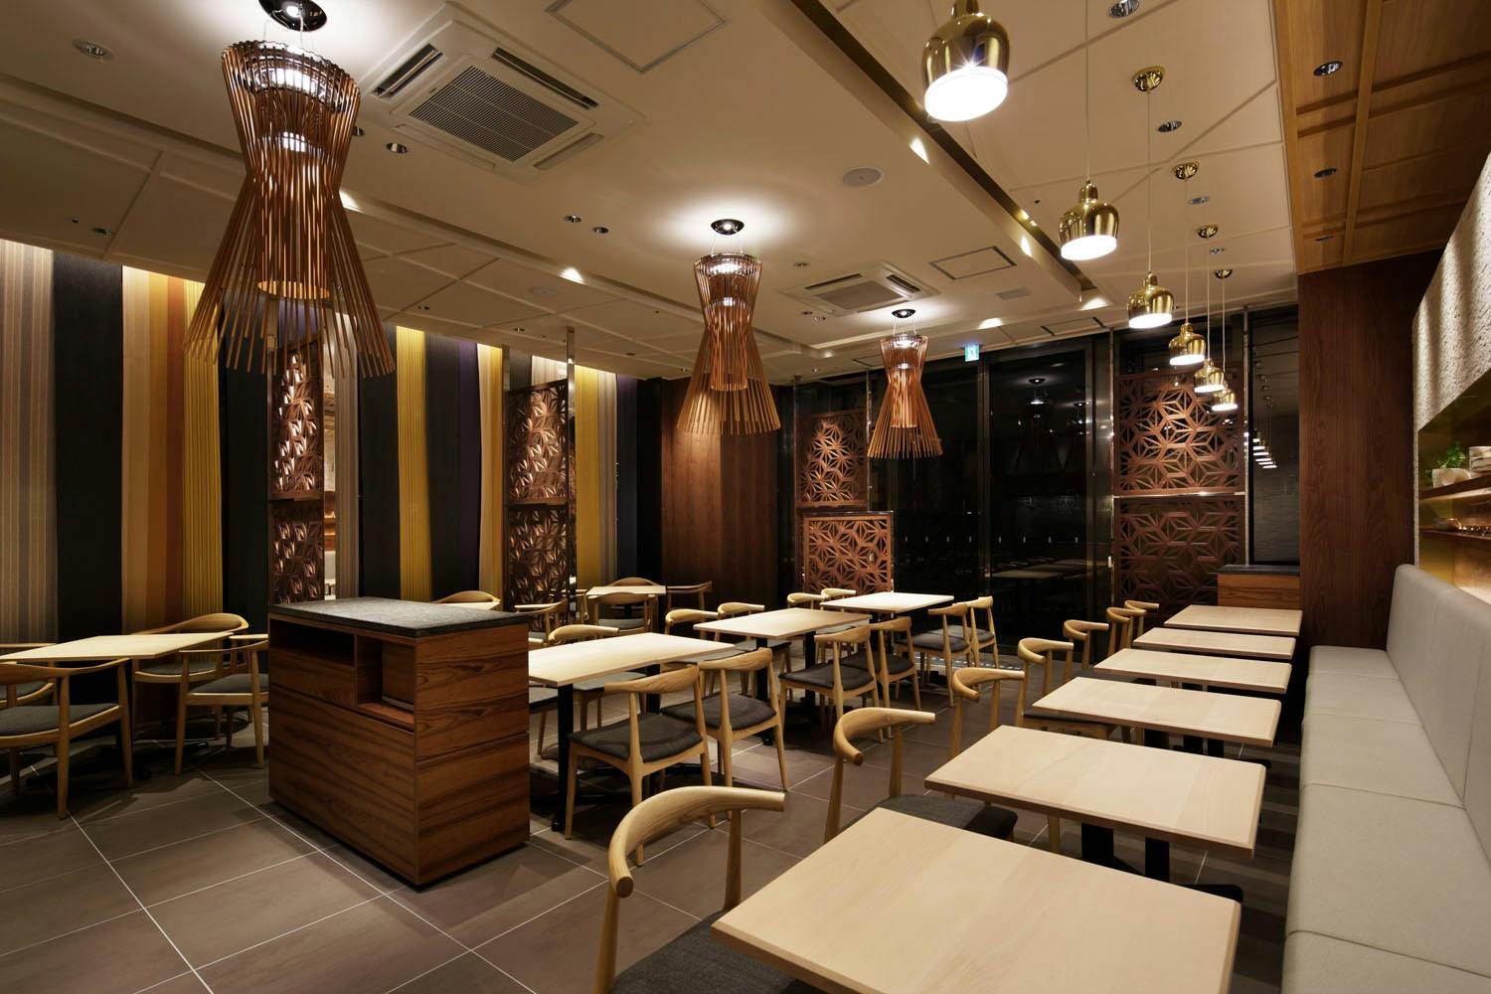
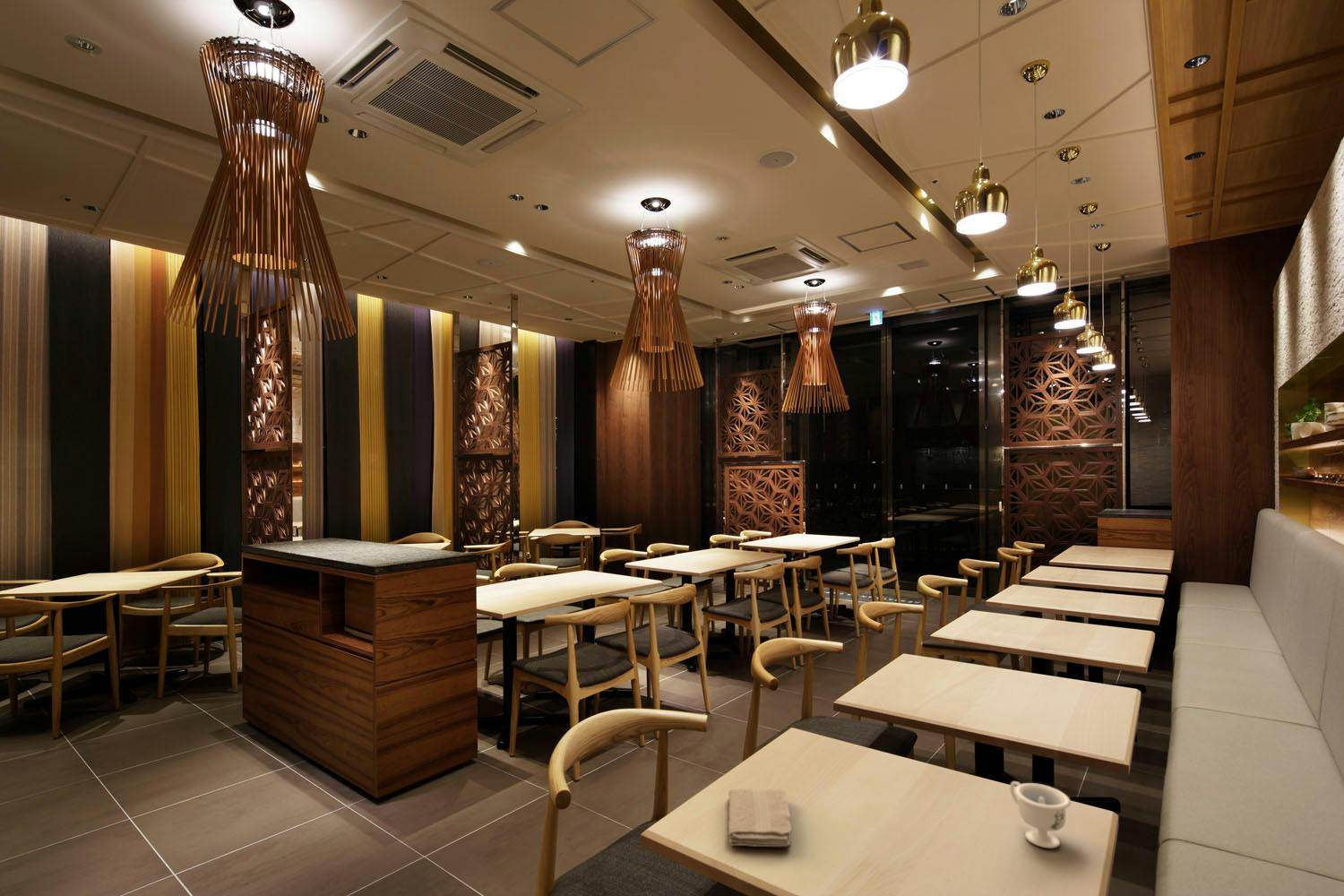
+ washcloth [728,788,792,848]
+ teacup [1009,780,1072,849]
